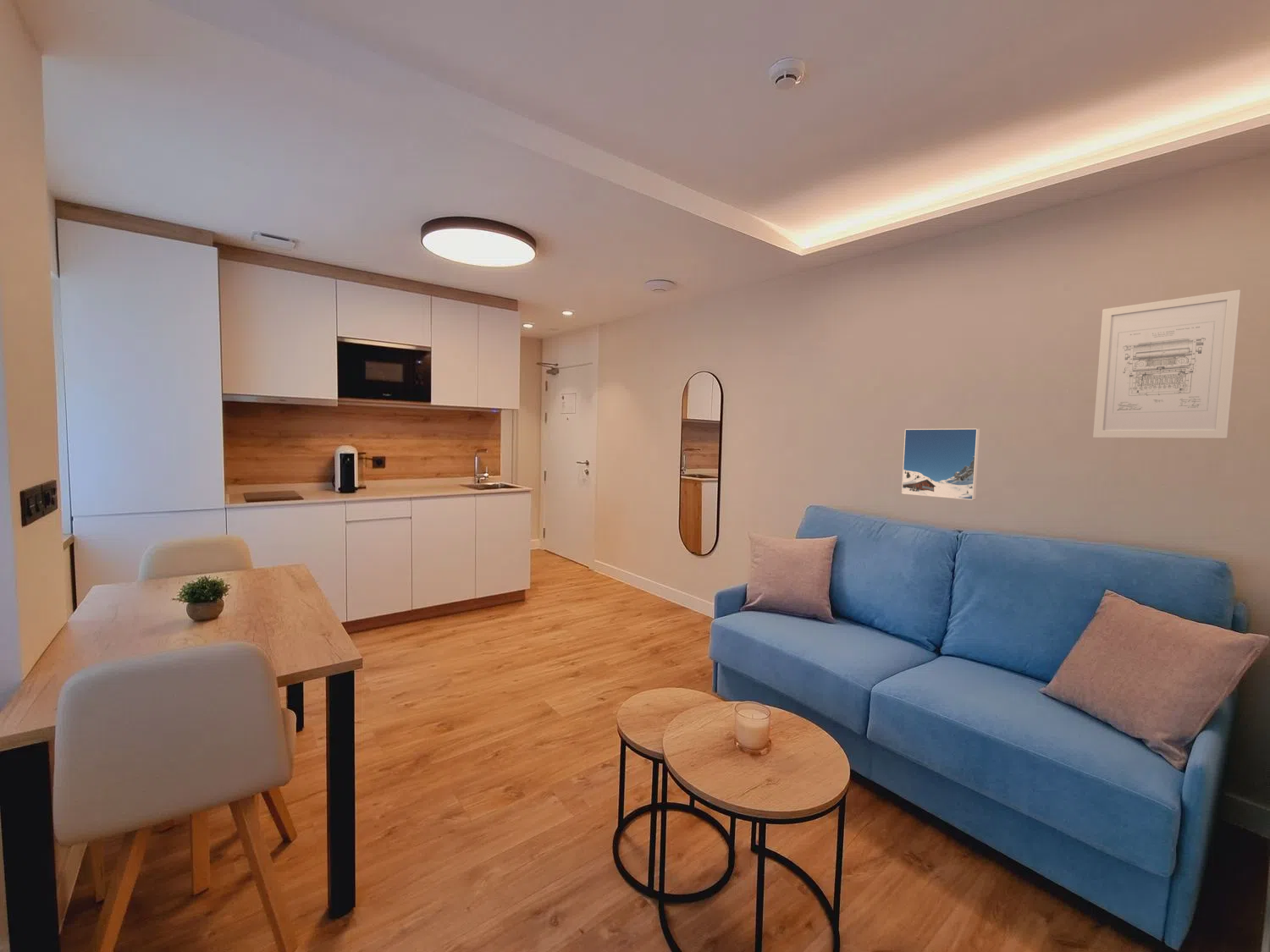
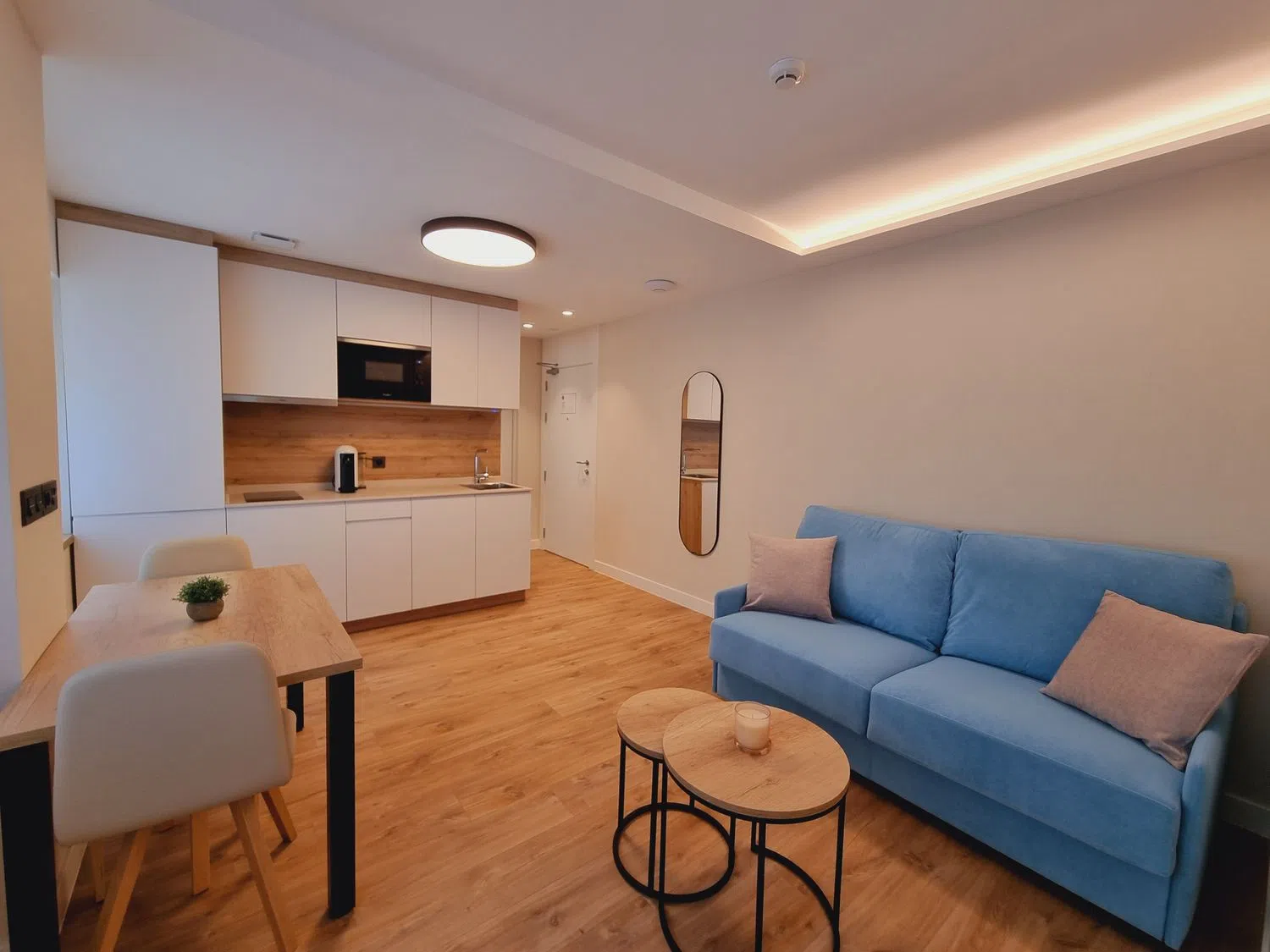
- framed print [901,427,980,501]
- wall art [1092,289,1241,439]
